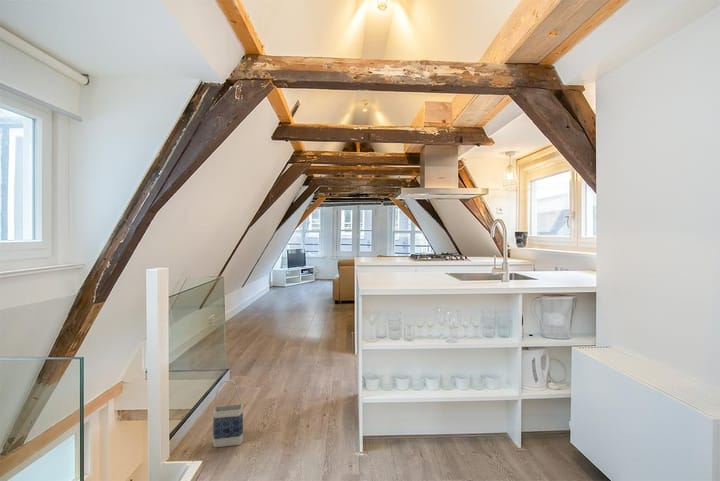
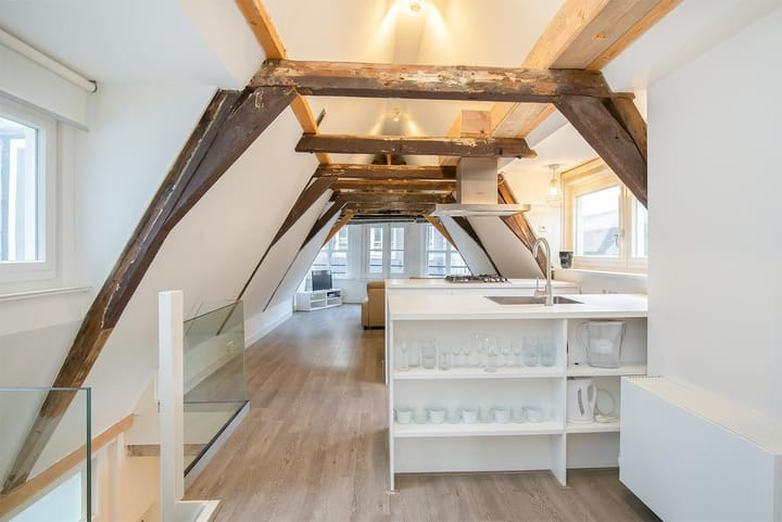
- bag [212,379,244,448]
